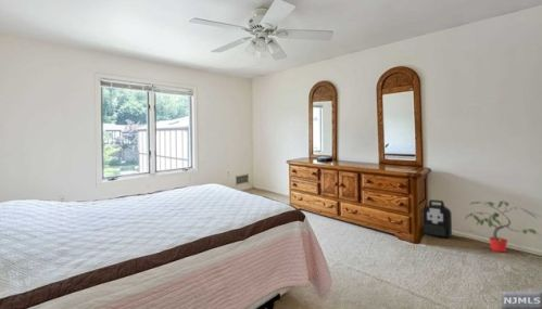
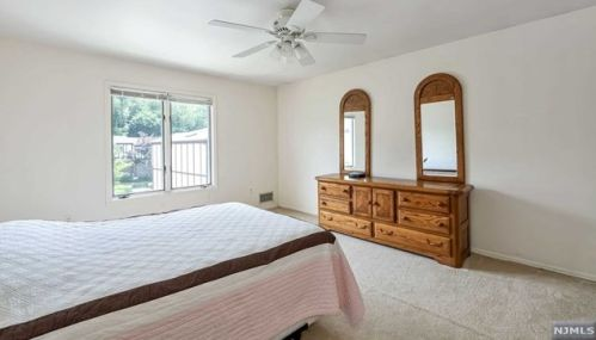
- potted plant [464,201,542,253]
- backpack [421,198,453,240]
